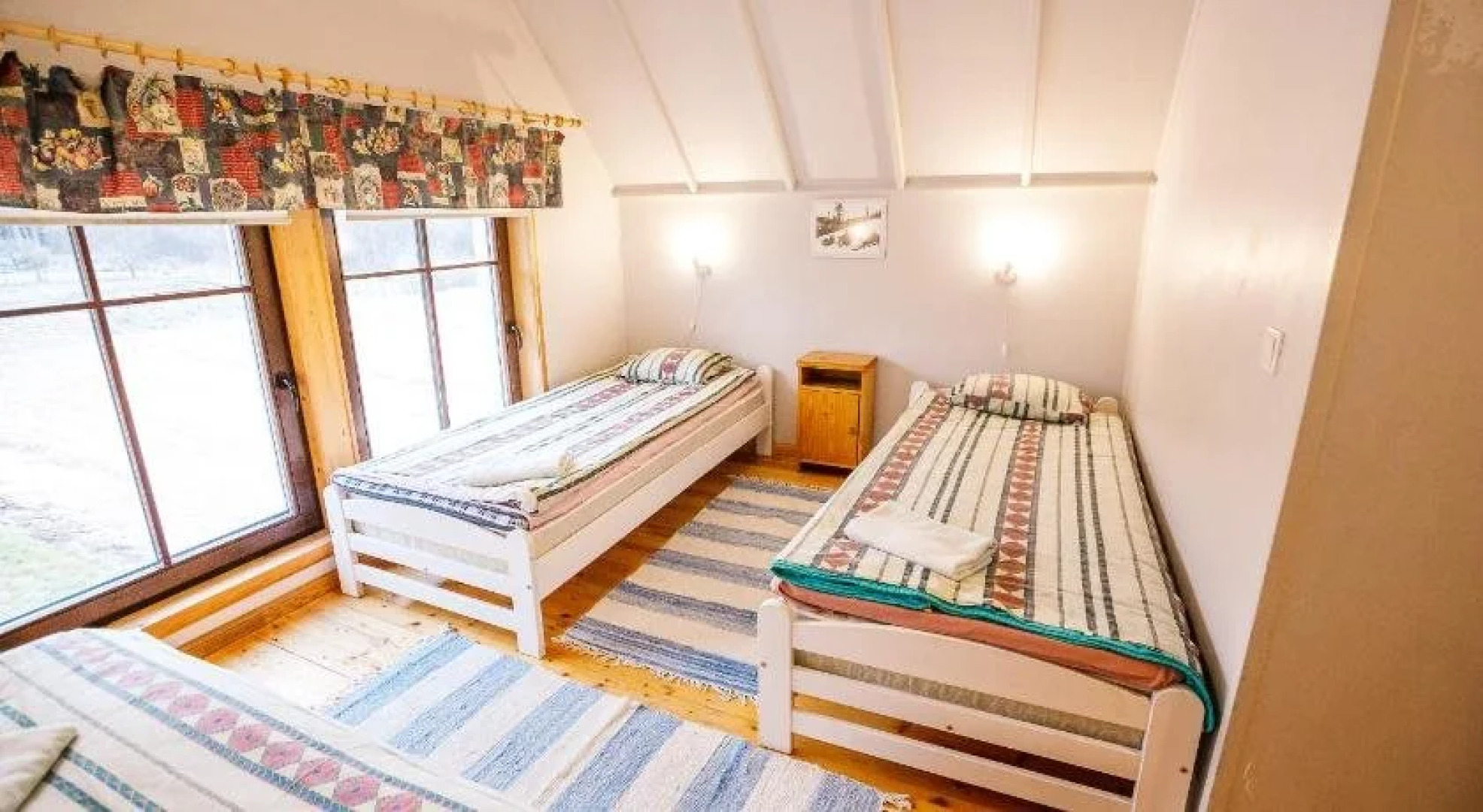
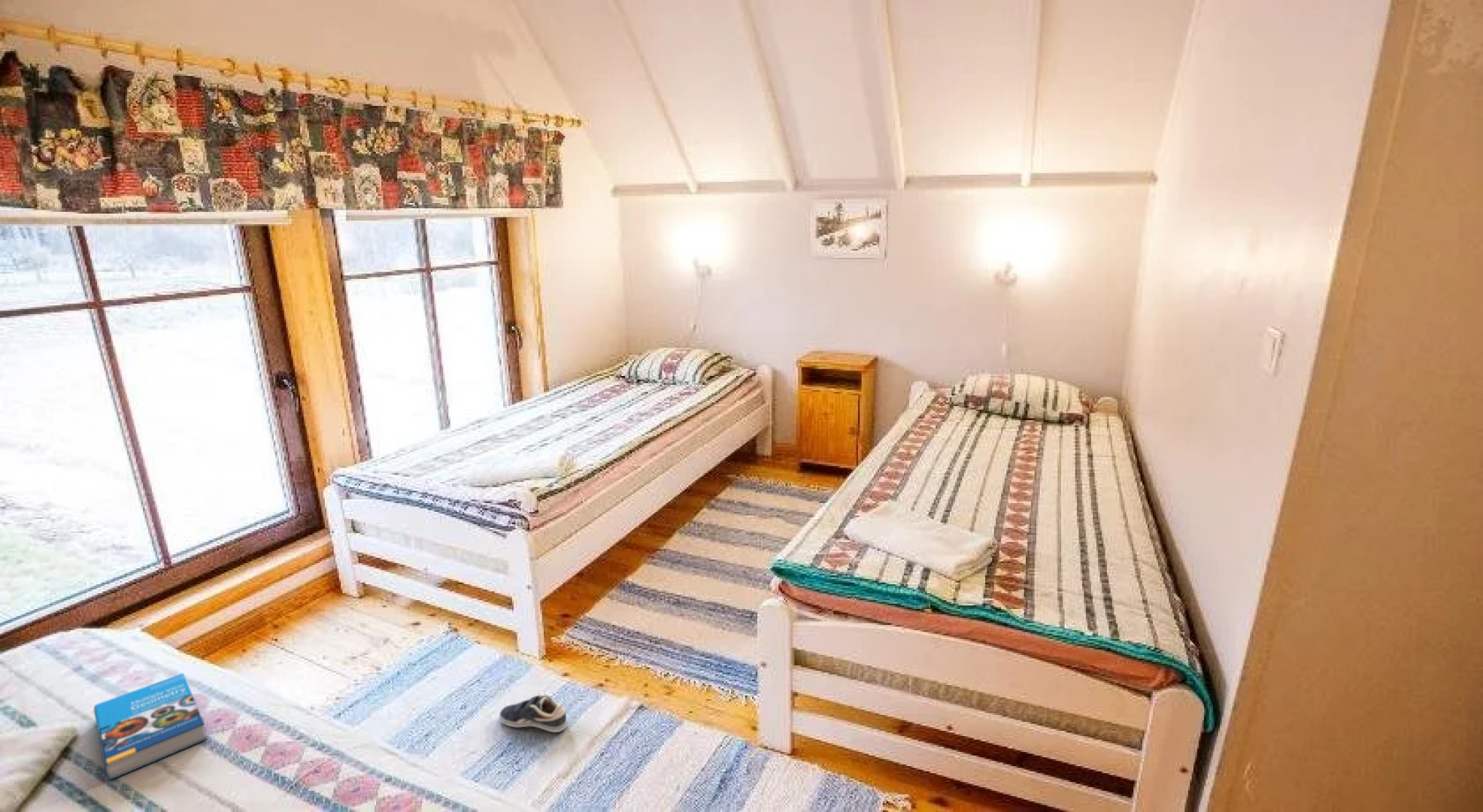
+ book [93,672,208,780]
+ sneaker [499,694,568,733]
